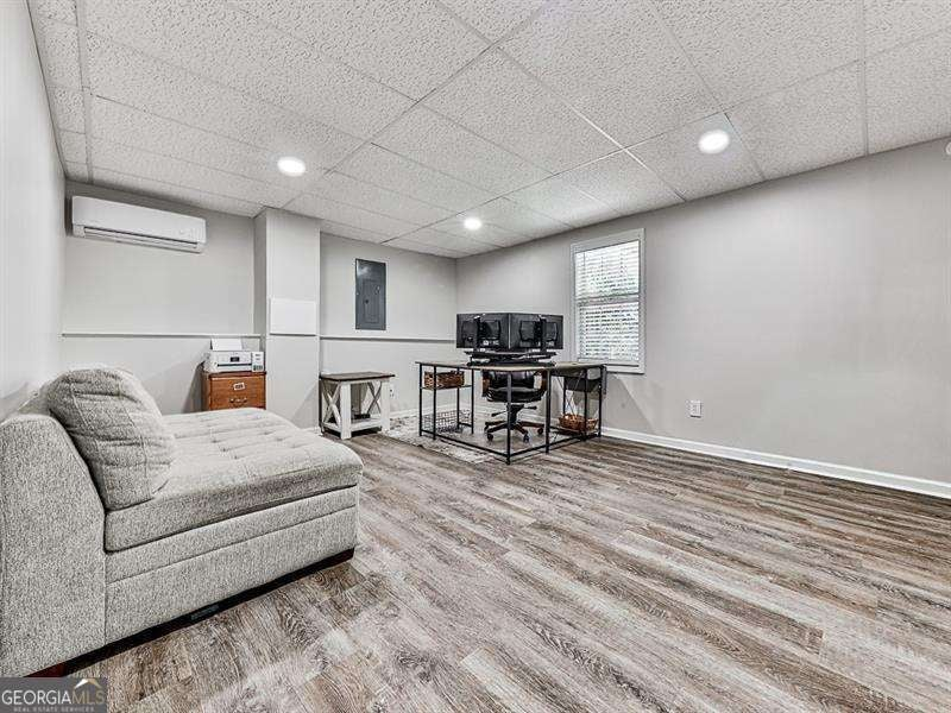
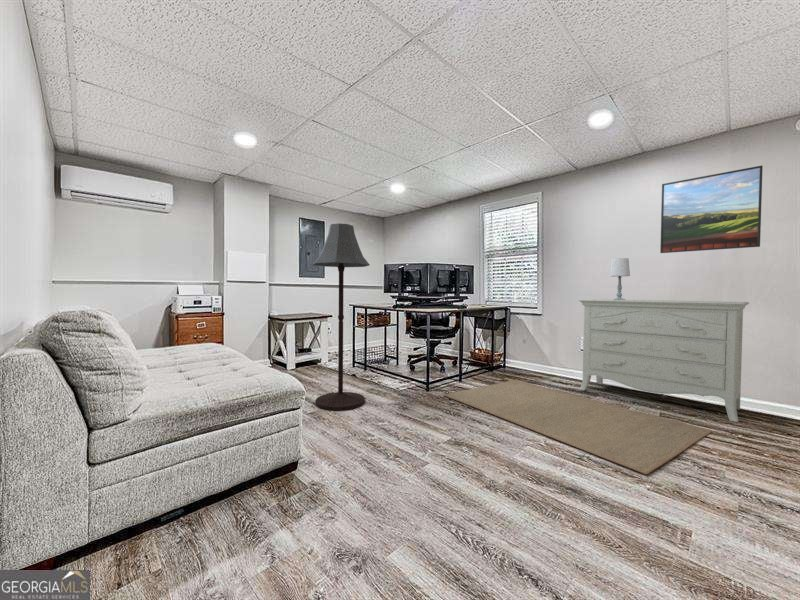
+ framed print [659,165,764,254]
+ floor lamp [312,222,371,412]
+ dresser [578,298,750,423]
+ rug [442,379,713,475]
+ table lamp [609,257,631,300]
